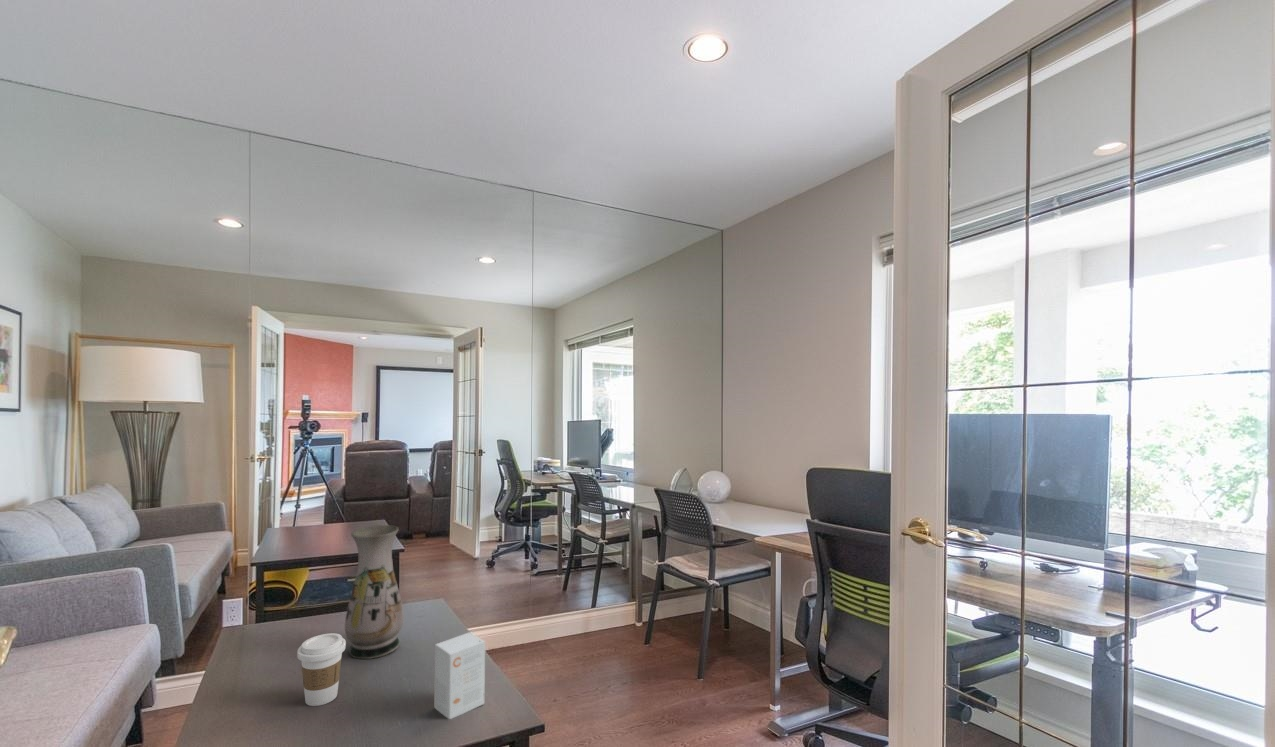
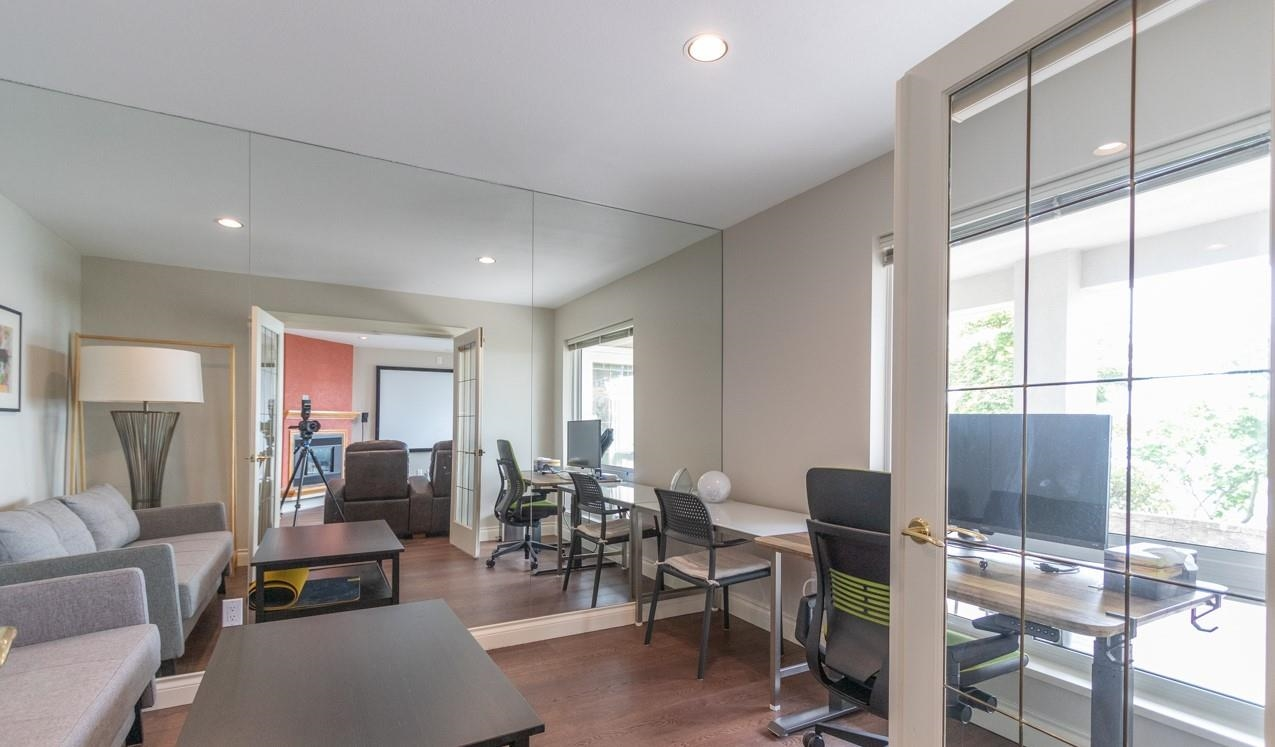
- small box [433,631,486,720]
- coffee cup [296,632,347,707]
- vase [344,524,405,660]
